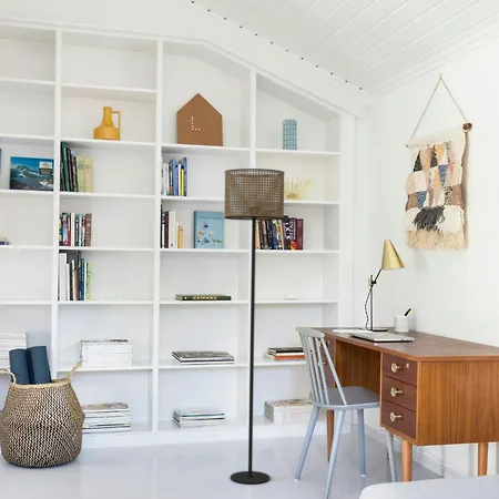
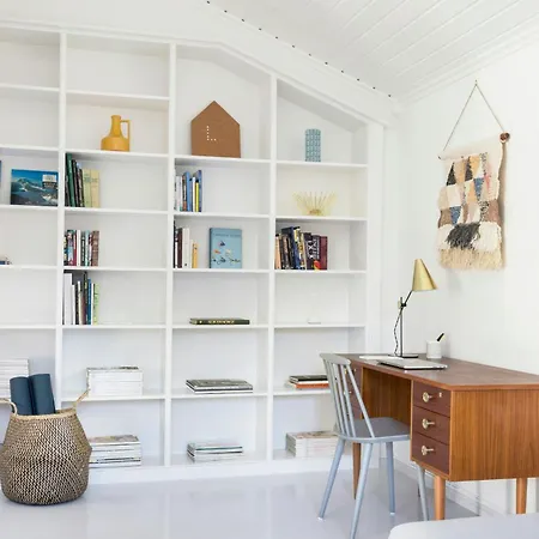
- floor lamp [223,167,285,486]
